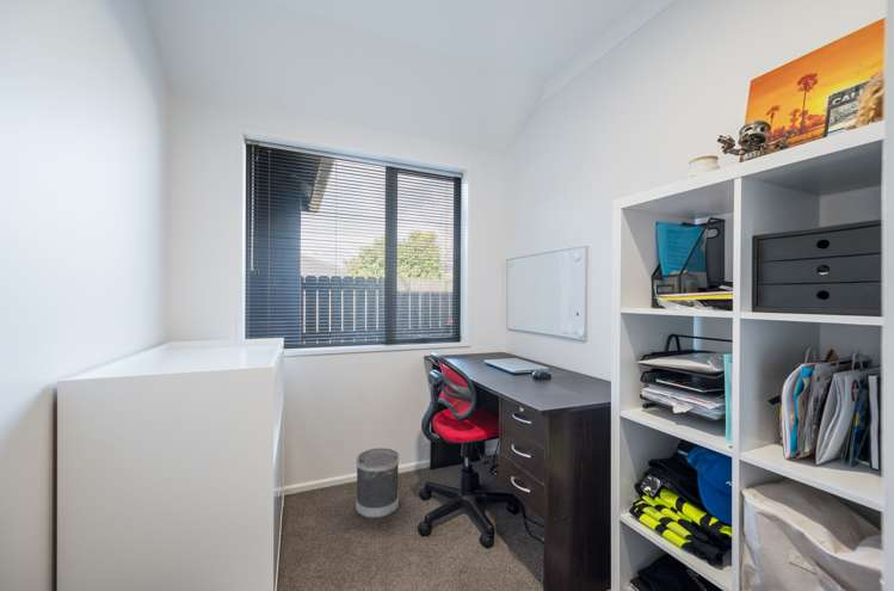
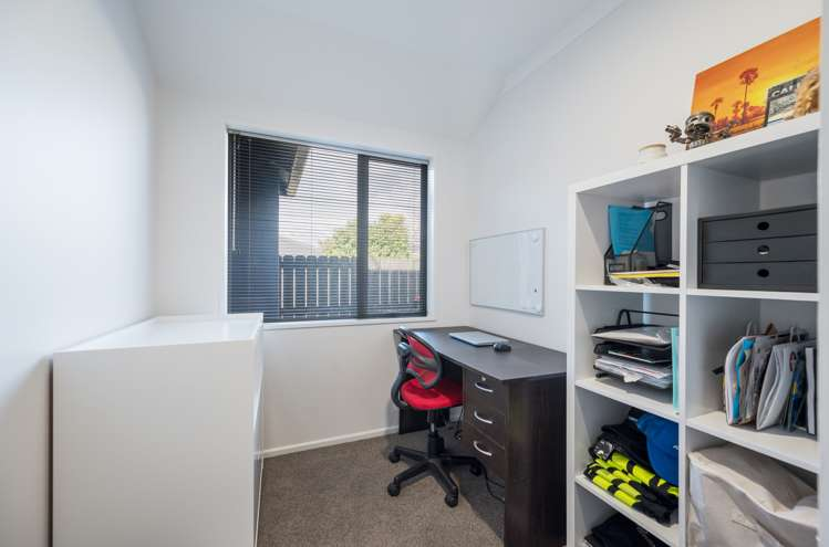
- wastebasket [354,447,400,519]
